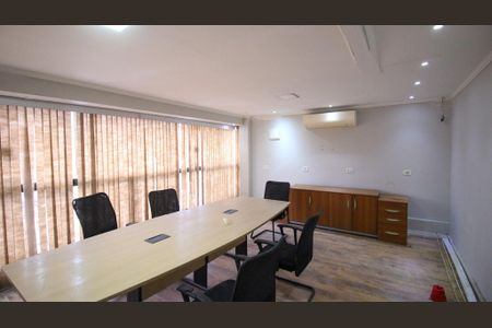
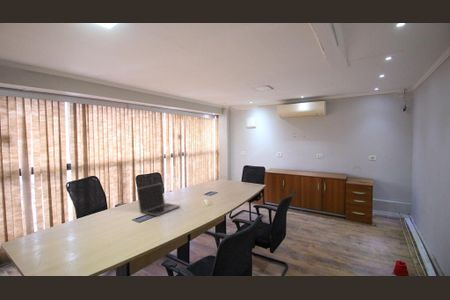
+ laptop [136,182,181,217]
